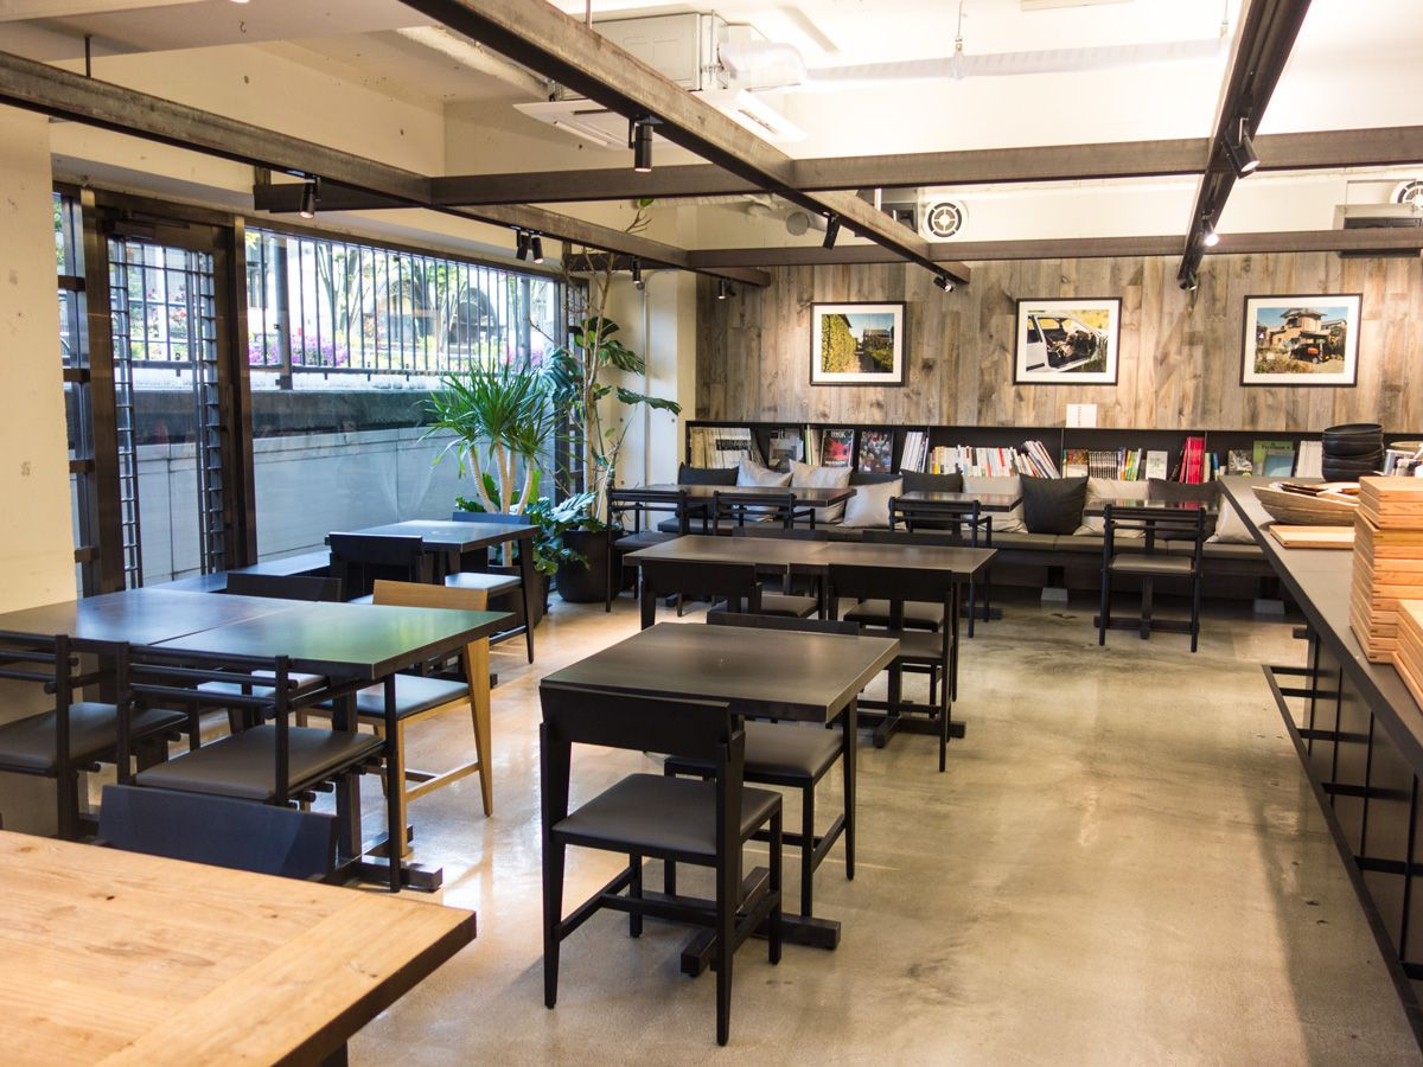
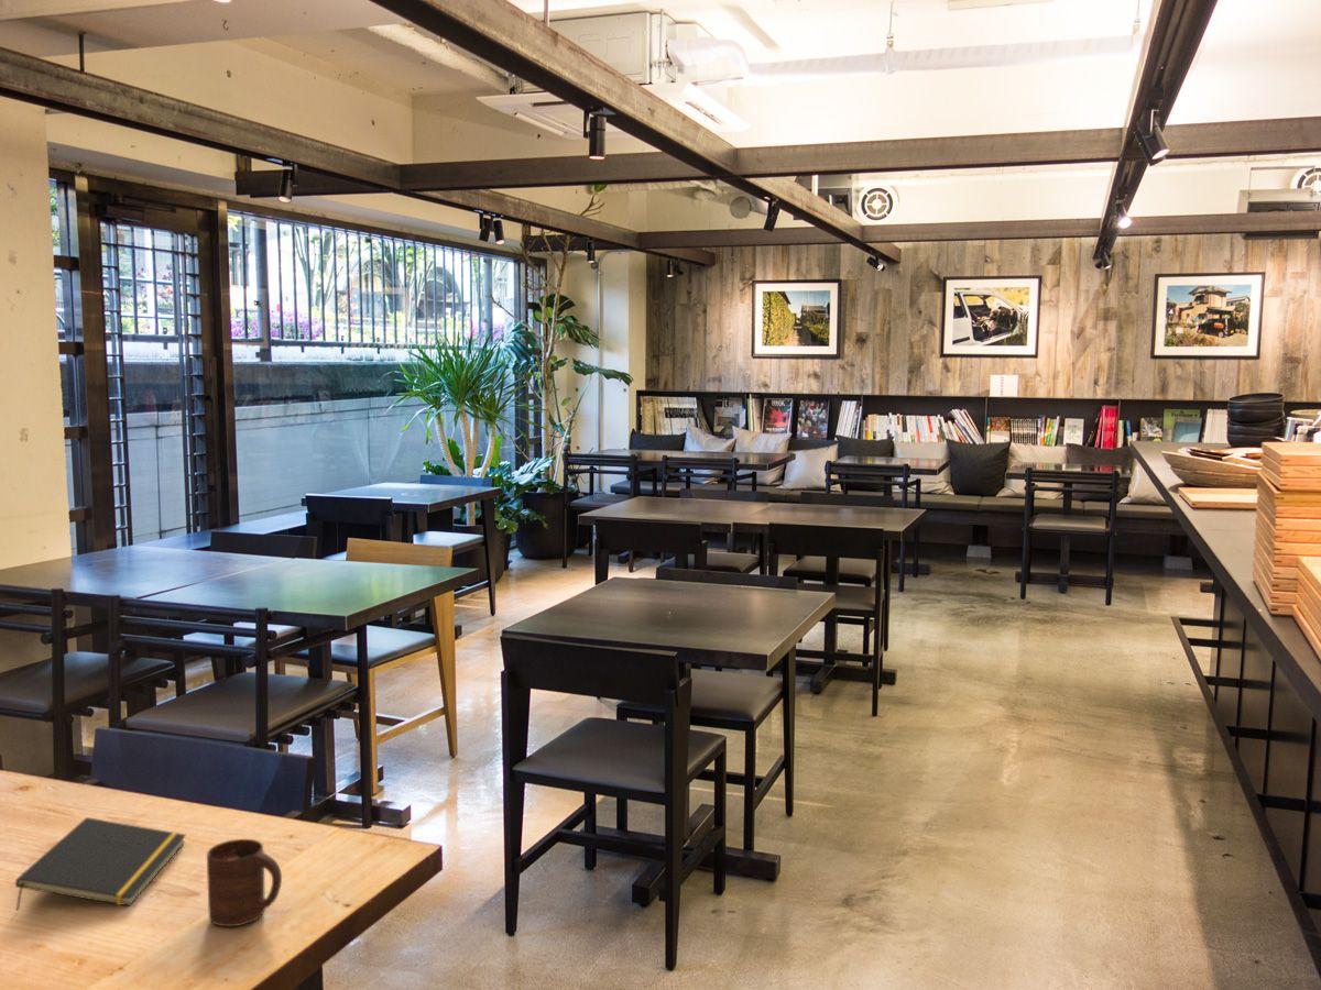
+ notepad [14,816,187,912]
+ cup [206,838,283,927]
